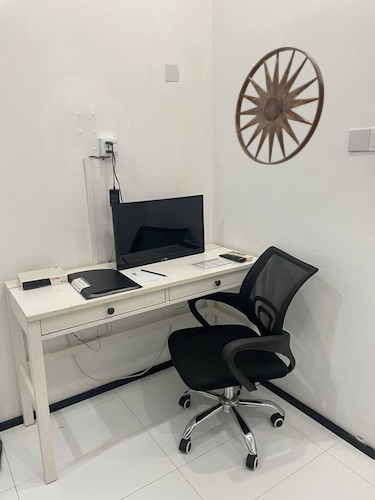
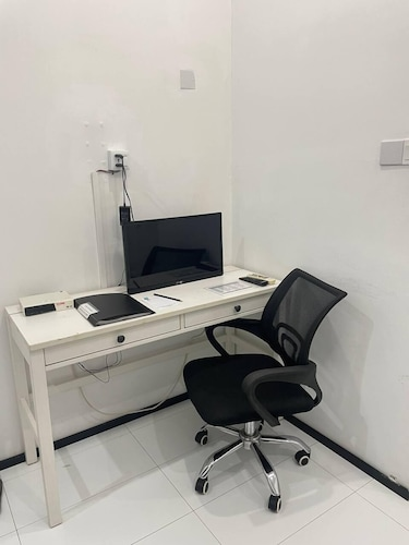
- wall art [234,46,325,166]
